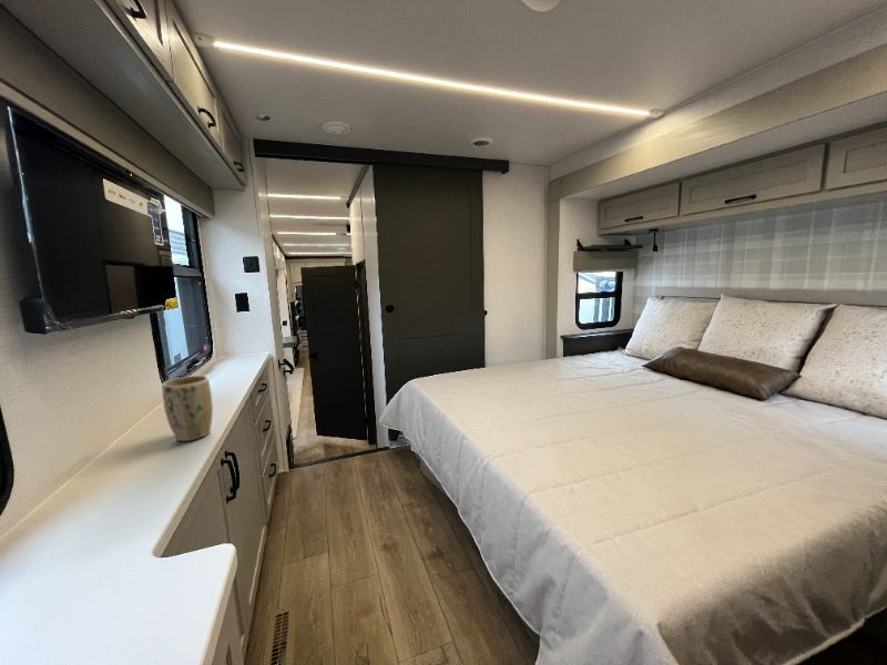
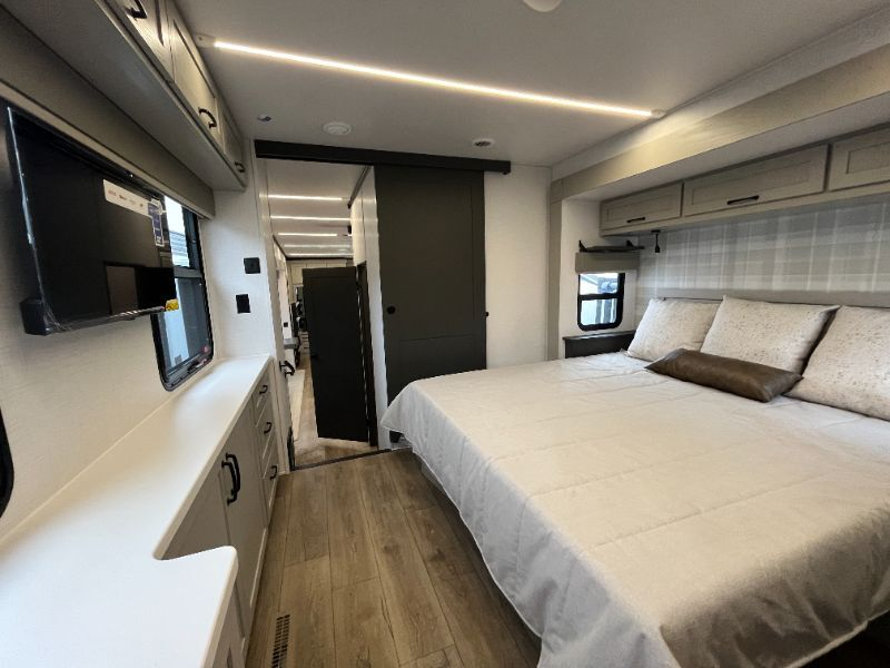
- plant pot [161,375,214,442]
